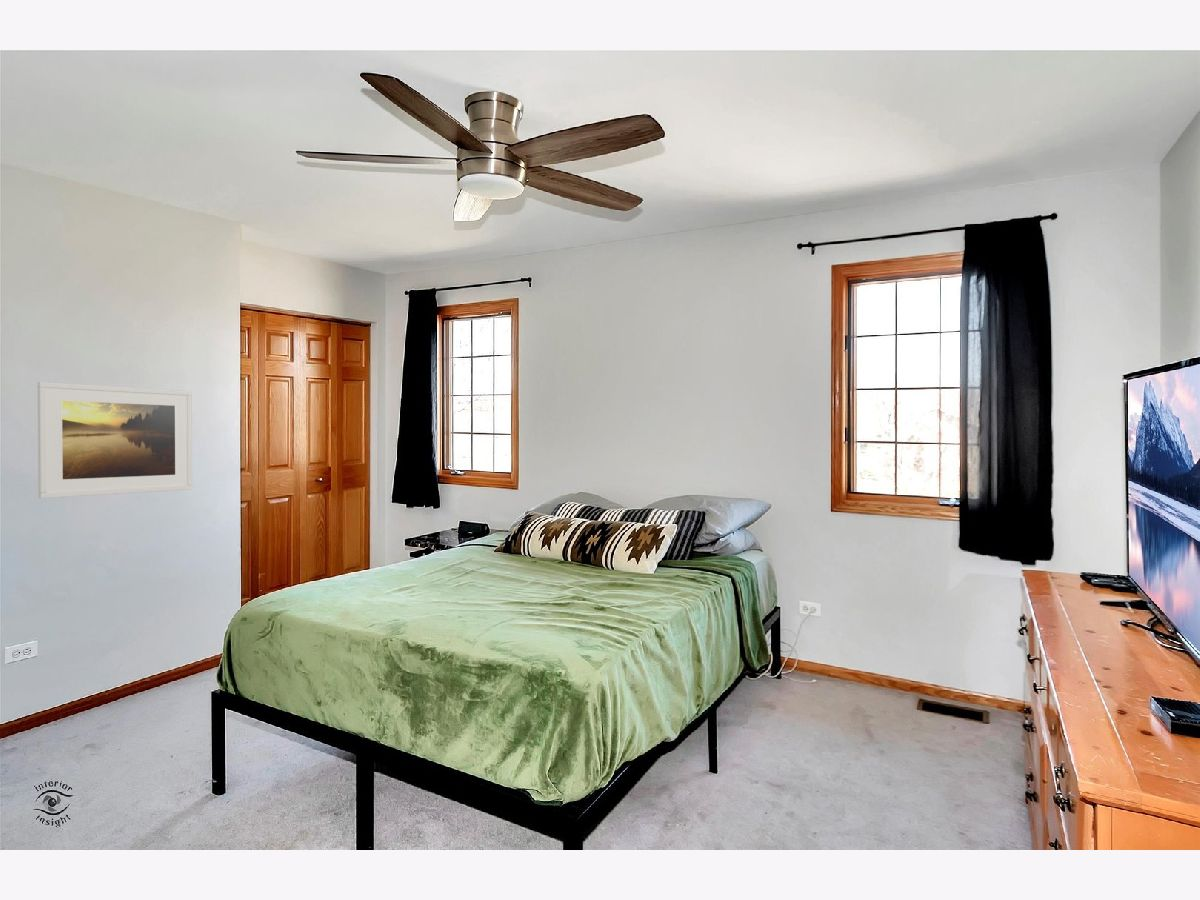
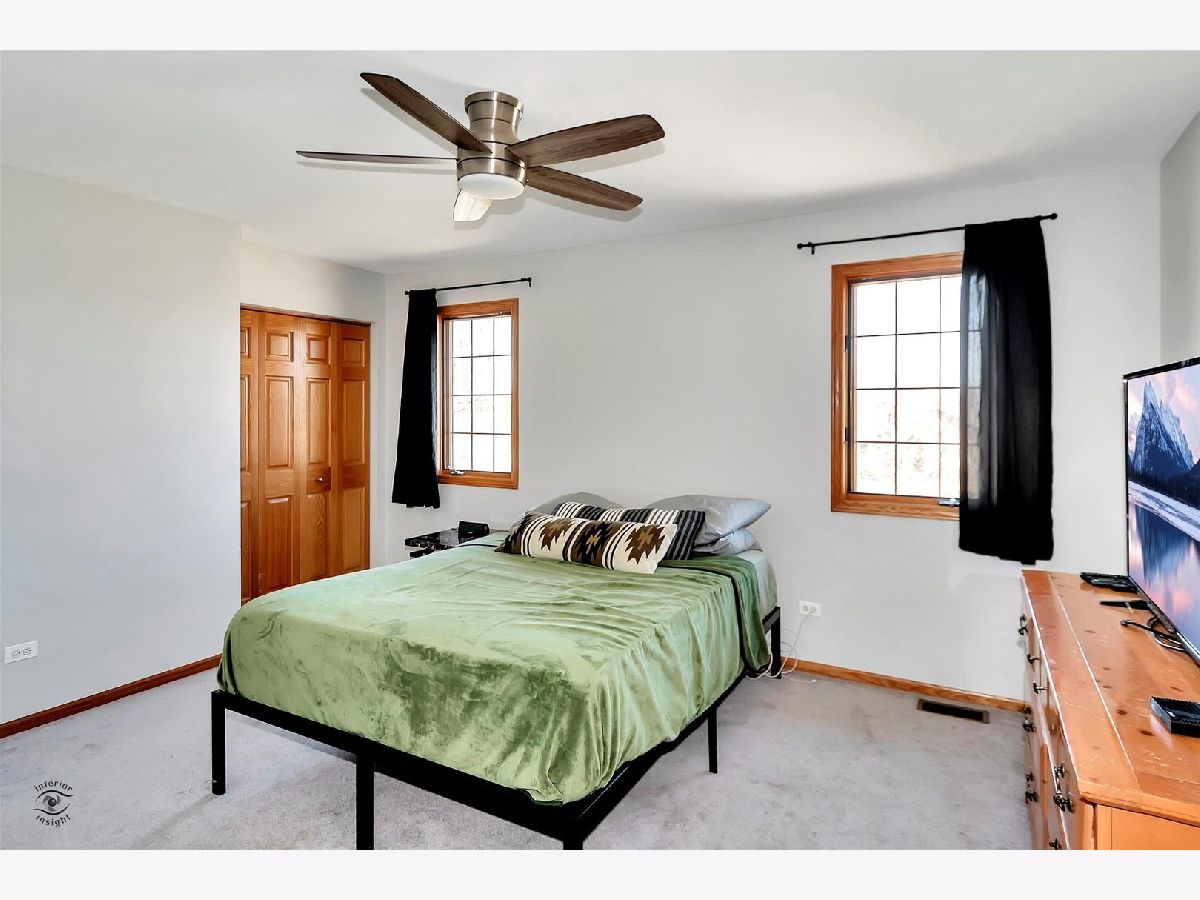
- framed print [37,381,193,499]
